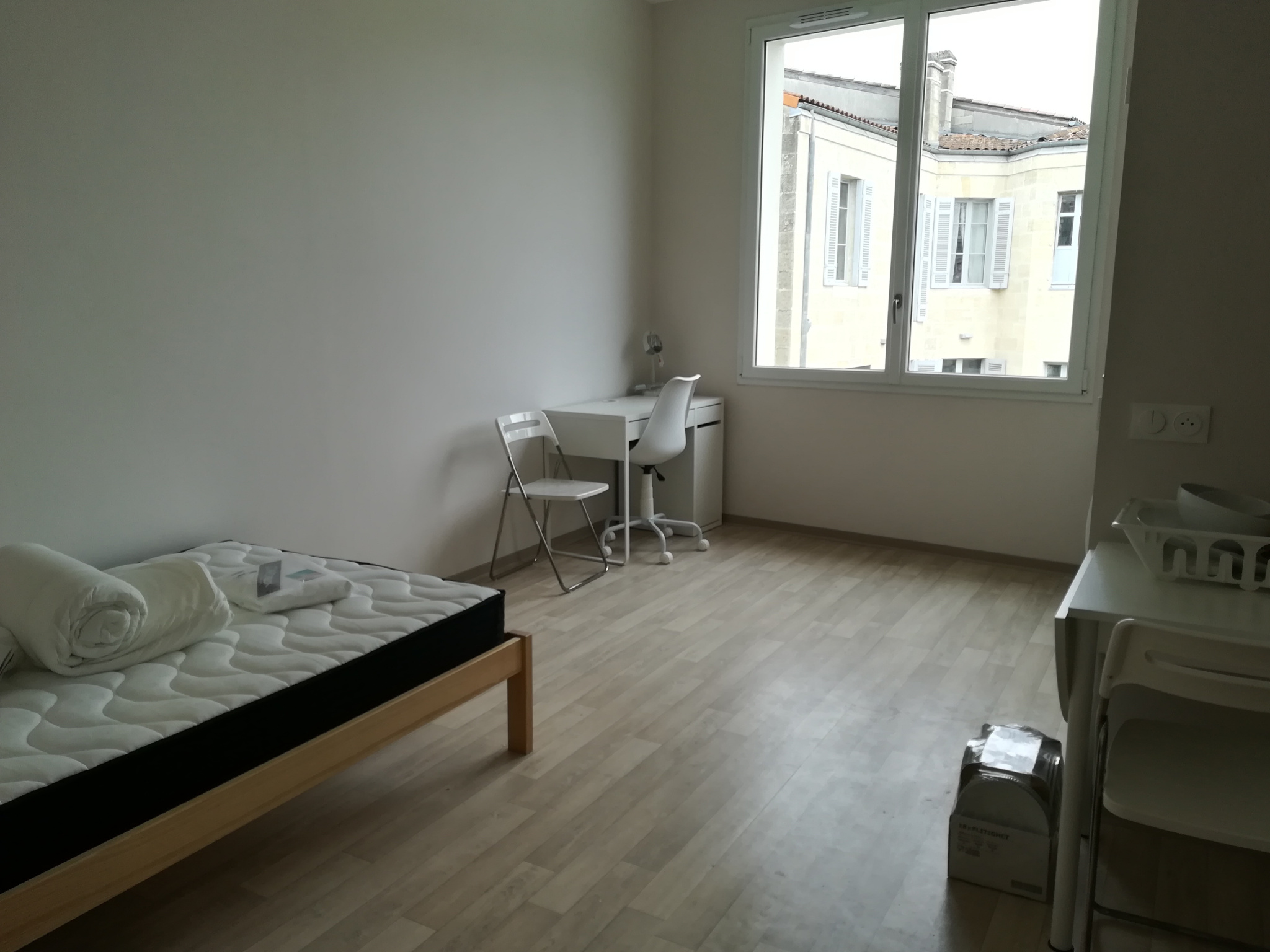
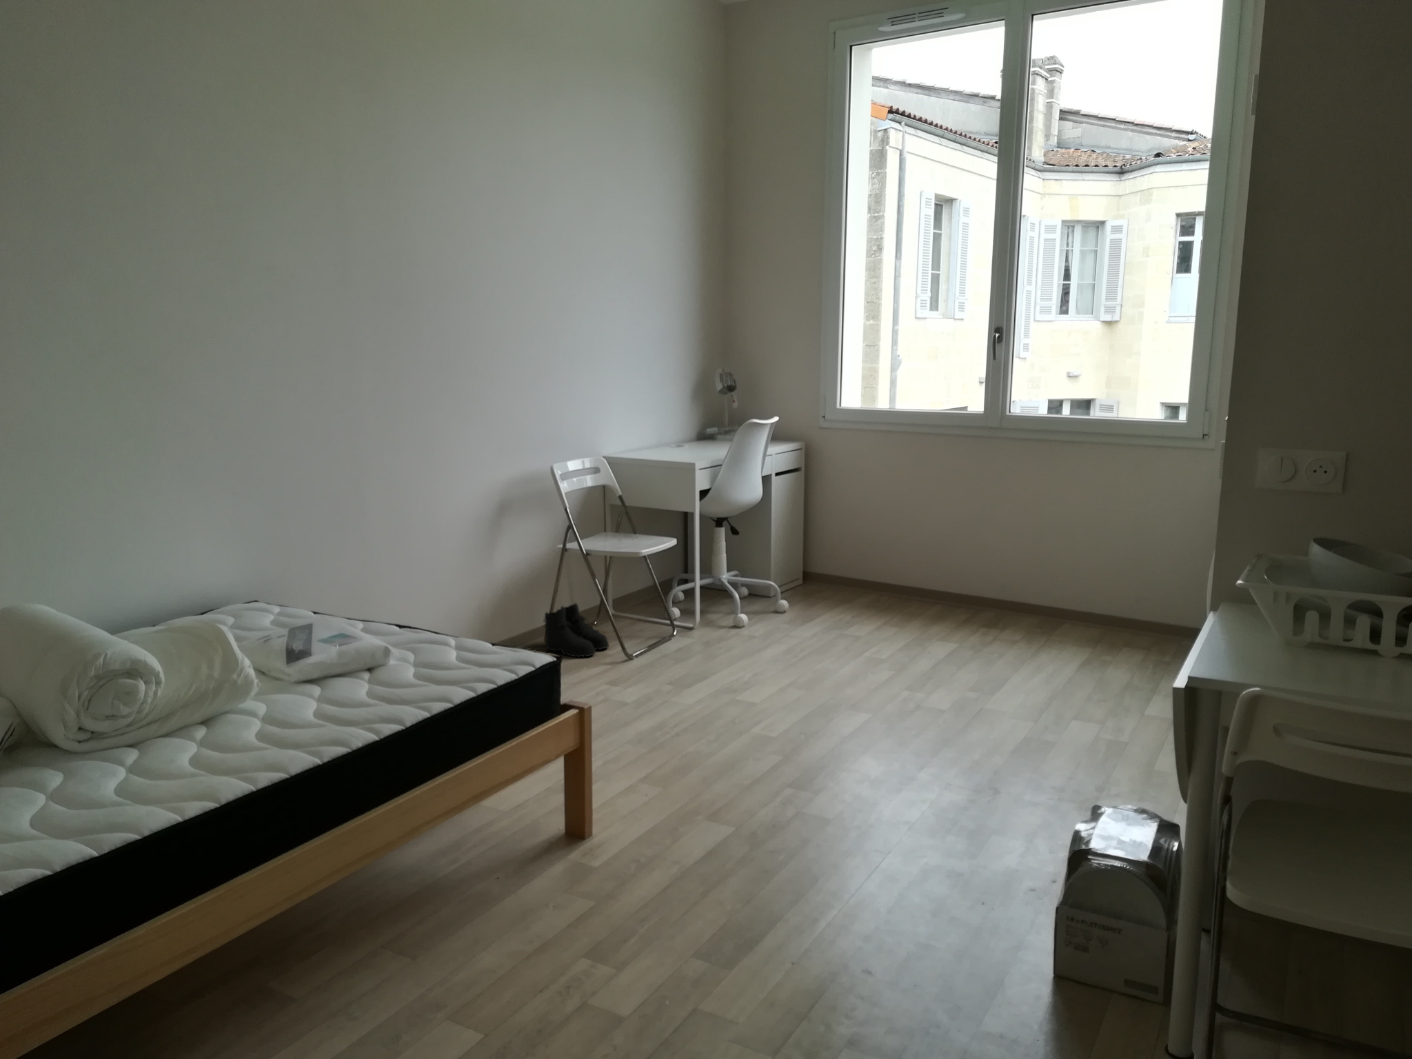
+ boots [543,602,610,659]
